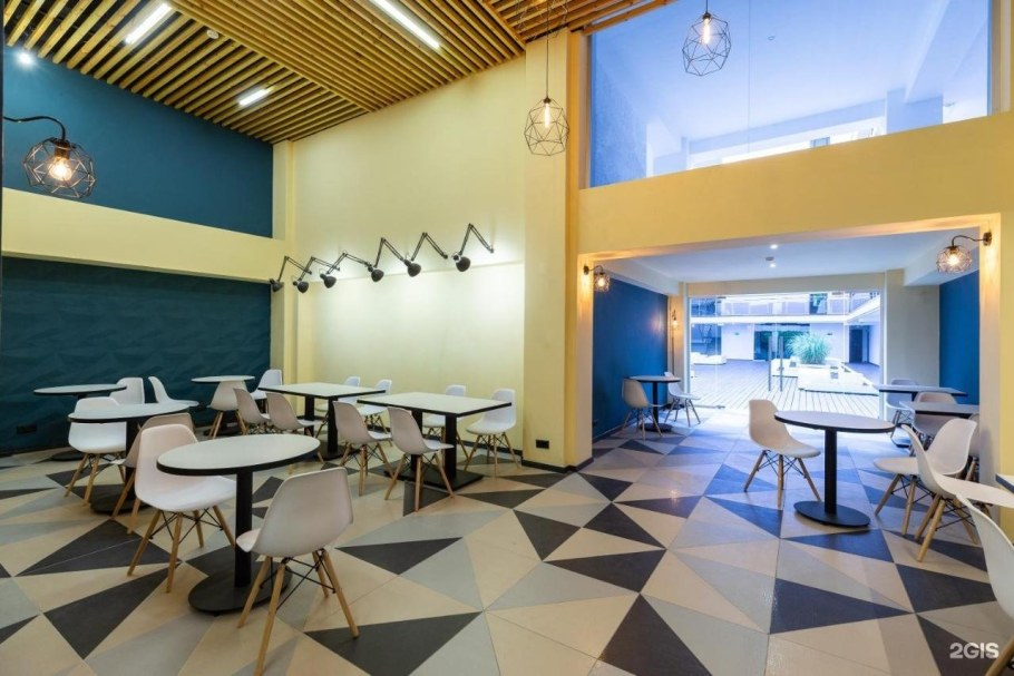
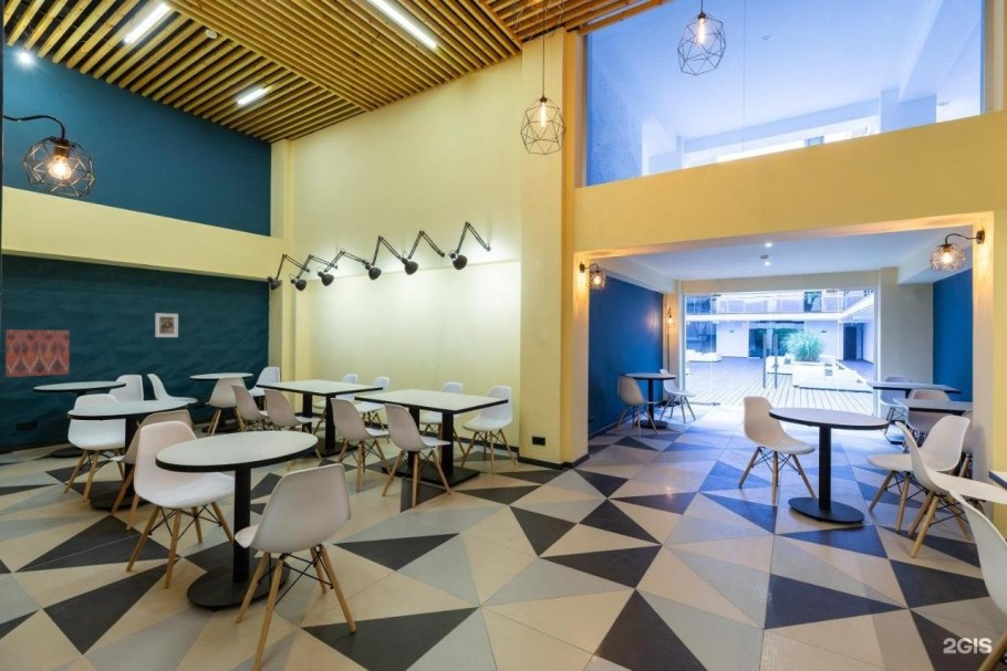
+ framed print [154,312,179,338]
+ wall art [4,328,71,378]
